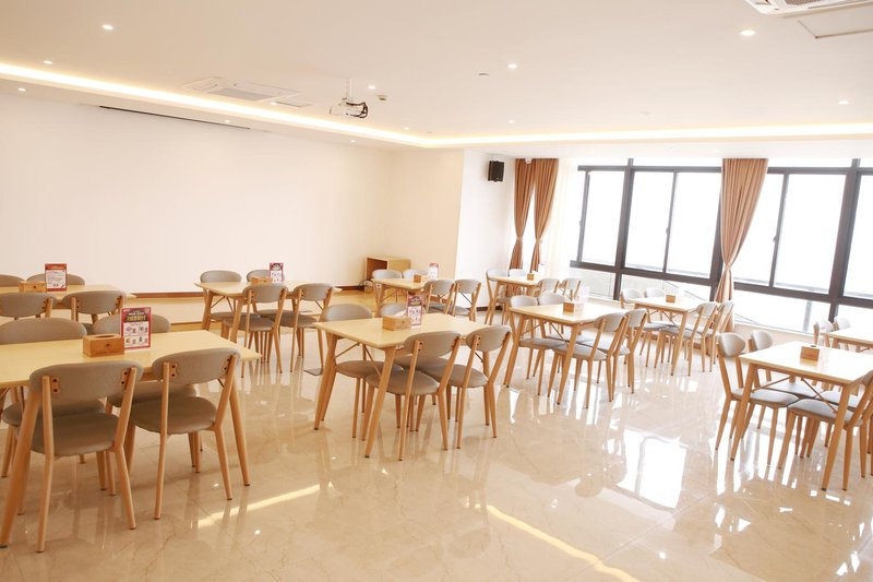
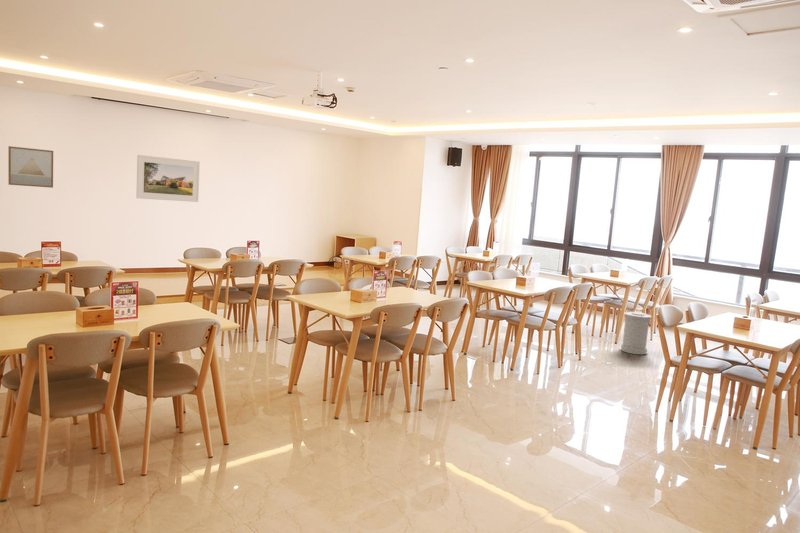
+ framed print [136,154,201,203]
+ trash can [619,311,653,355]
+ wall art [7,145,54,189]
